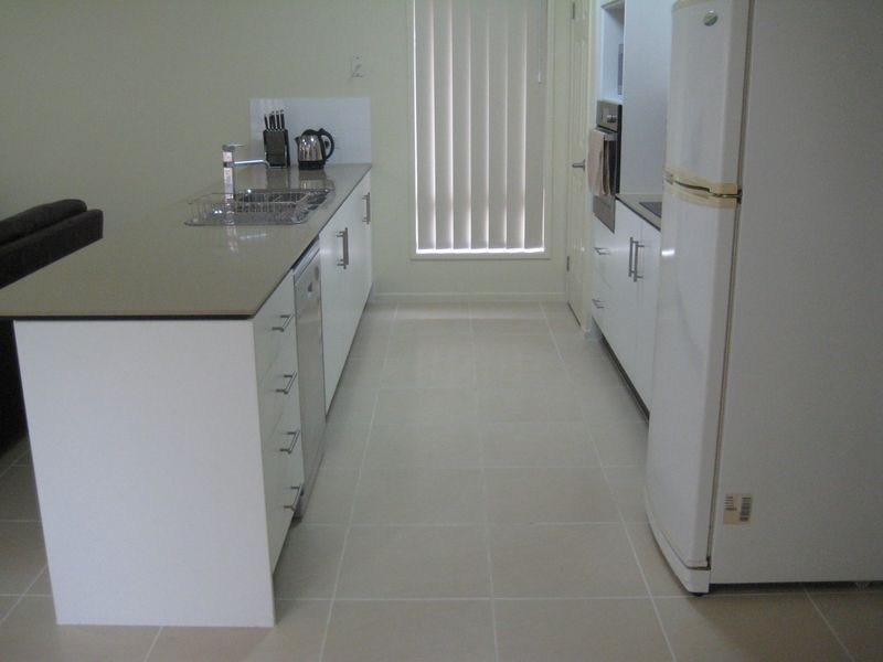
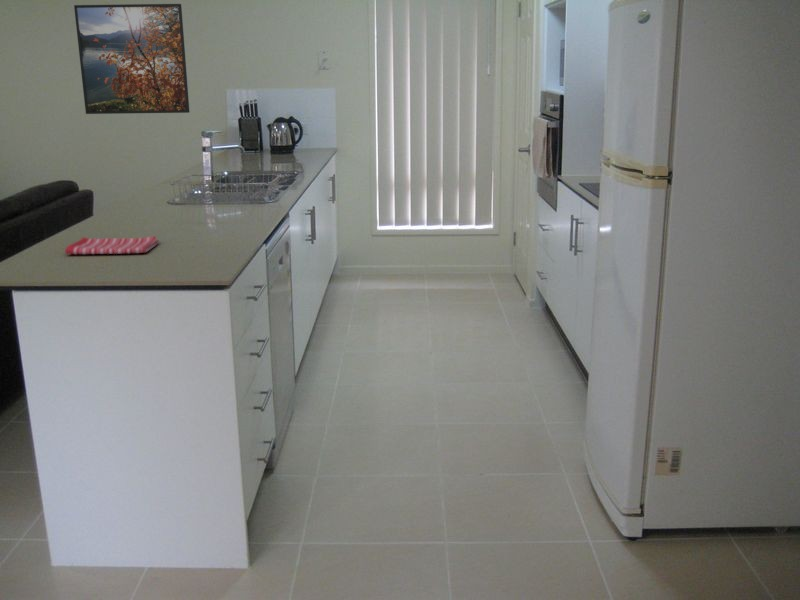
+ dish towel [64,235,160,256]
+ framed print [73,3,190,115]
